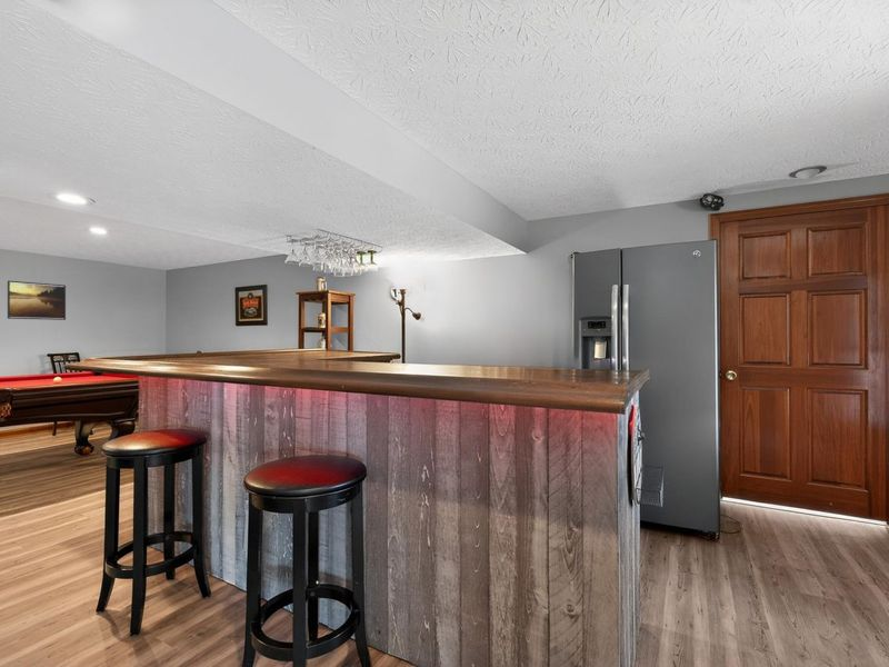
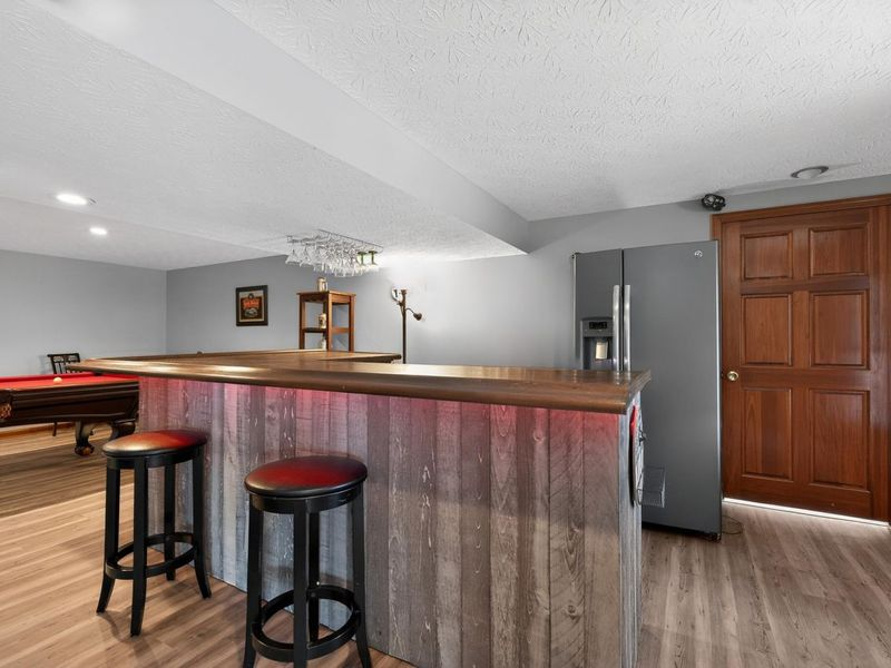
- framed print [7,279,67,321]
